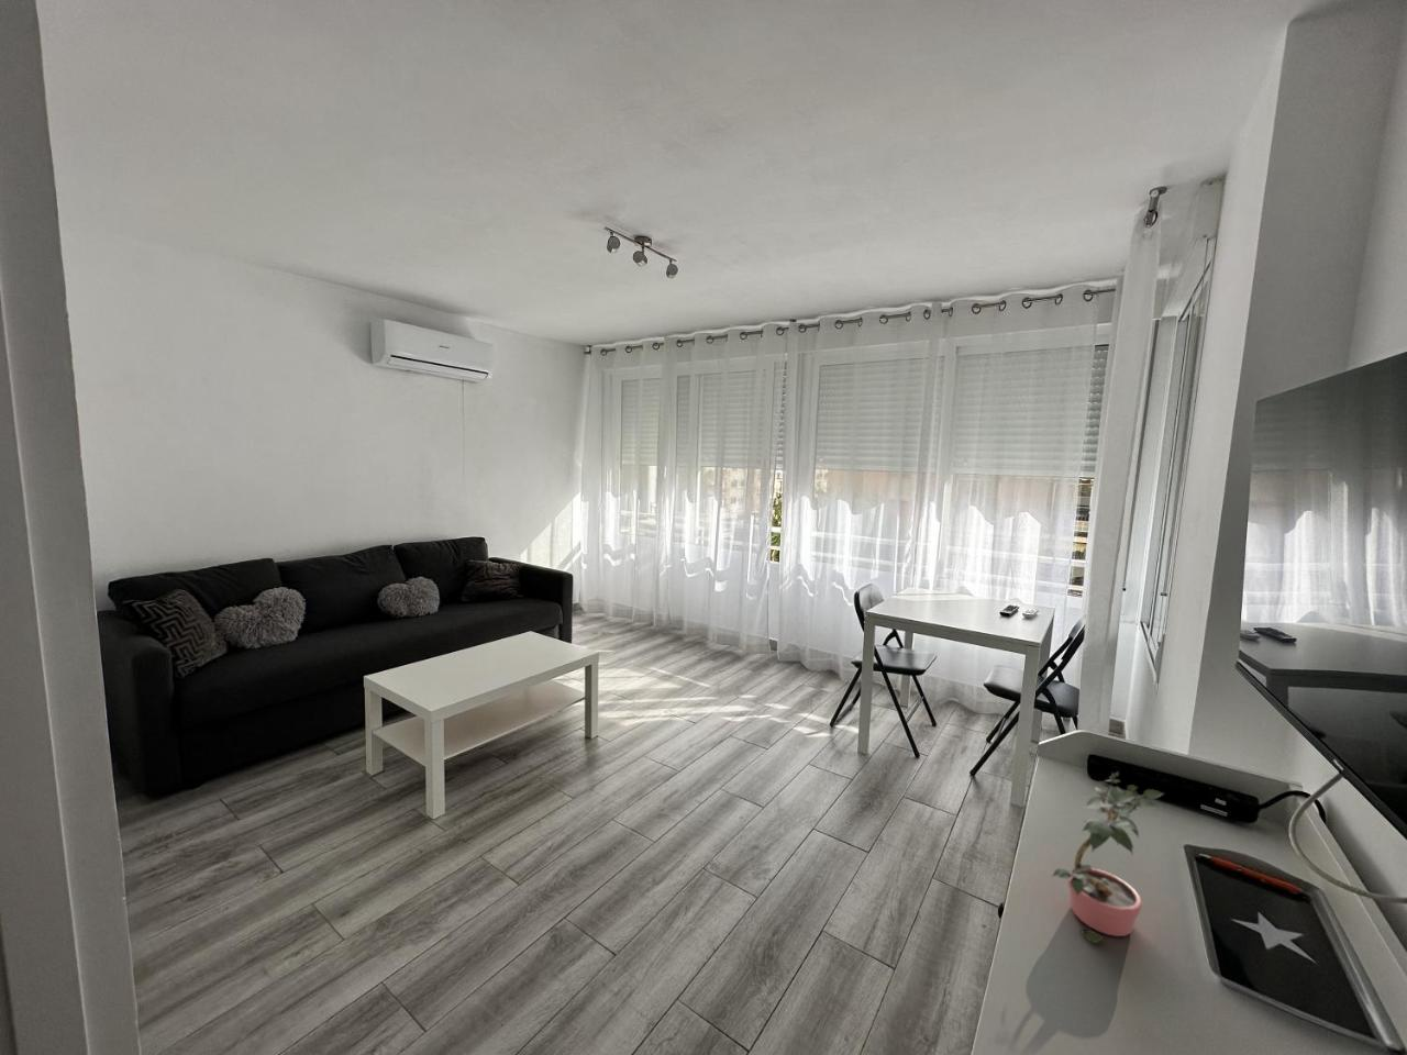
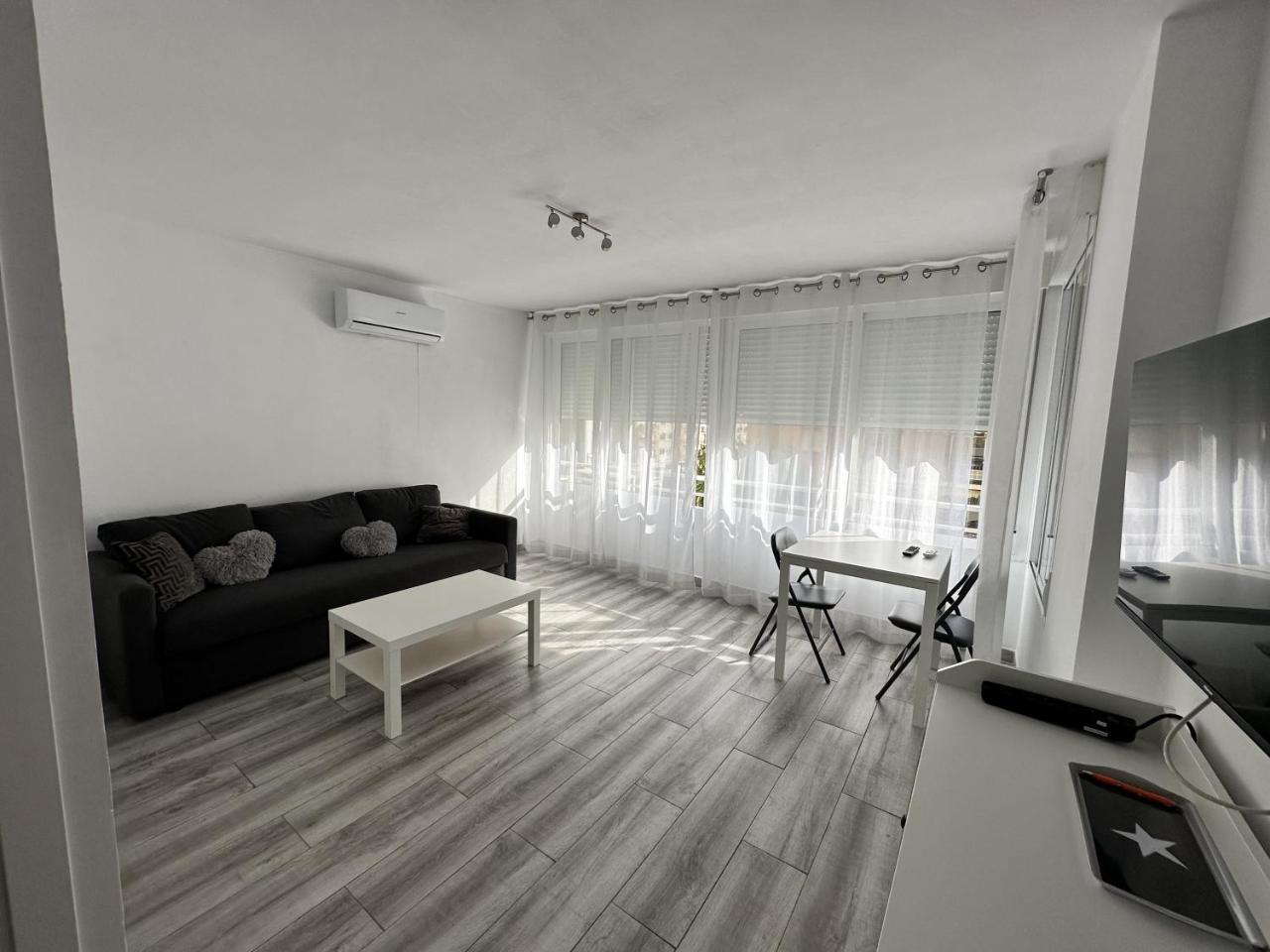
- potted plant [1051,770,1167,944]
